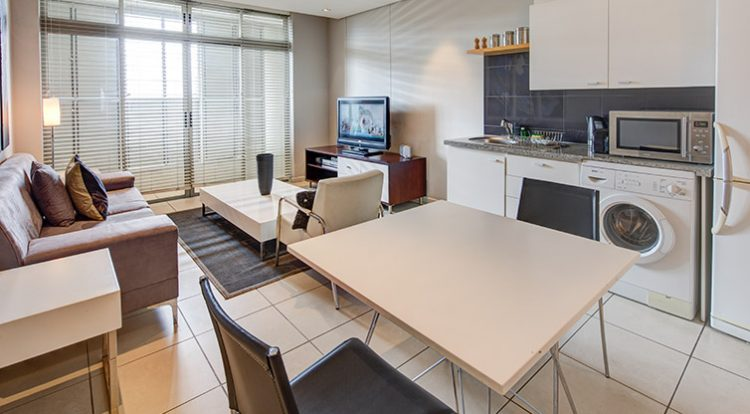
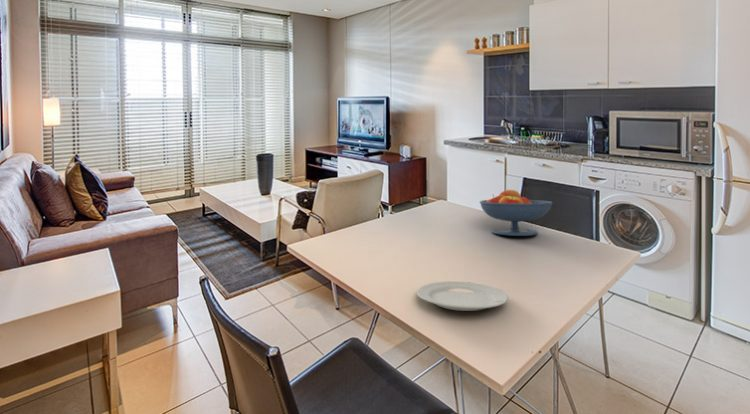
+ chinaware [416,280,509,312]
+ fruit bowl [479,189,554,237]
